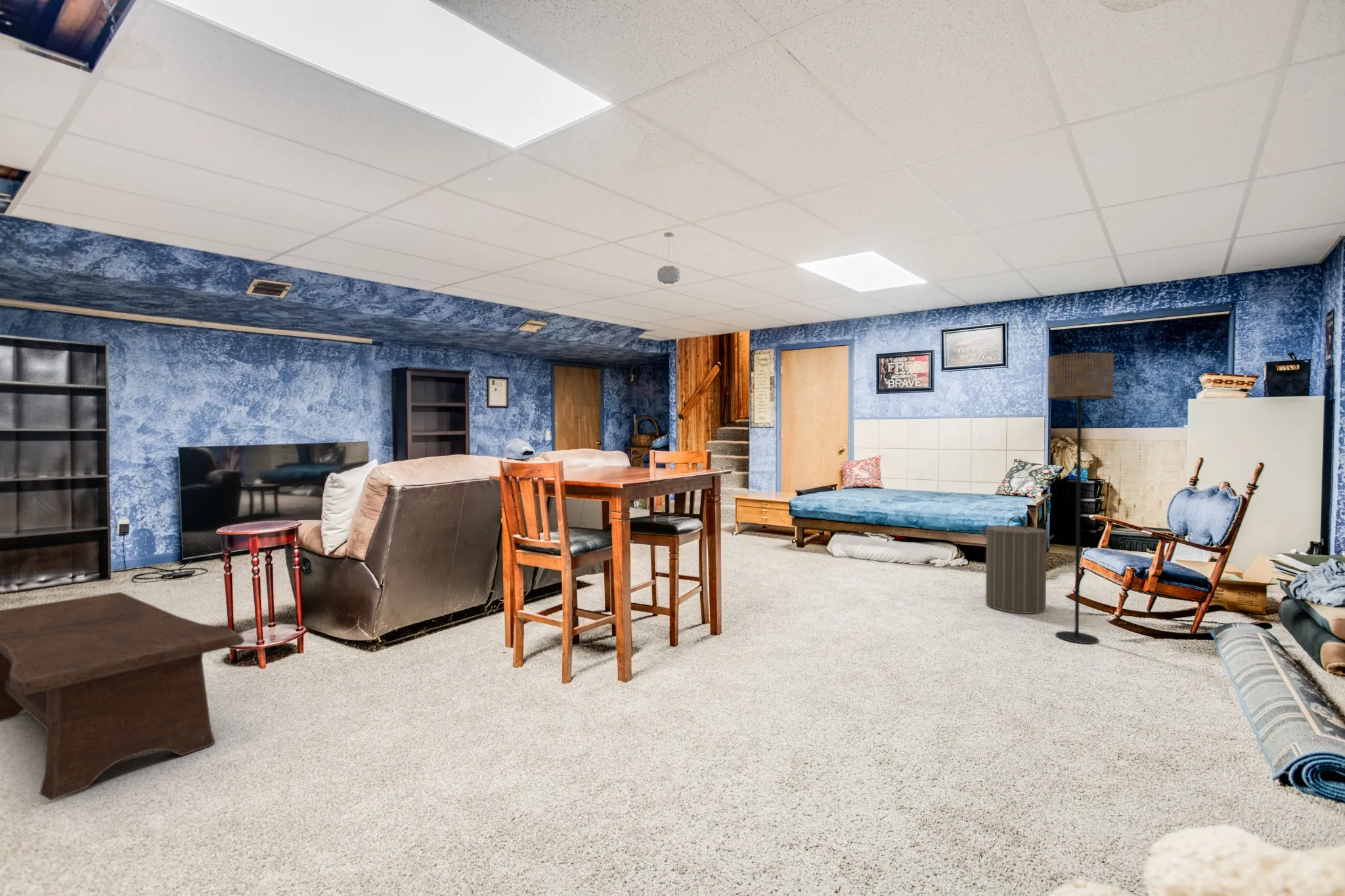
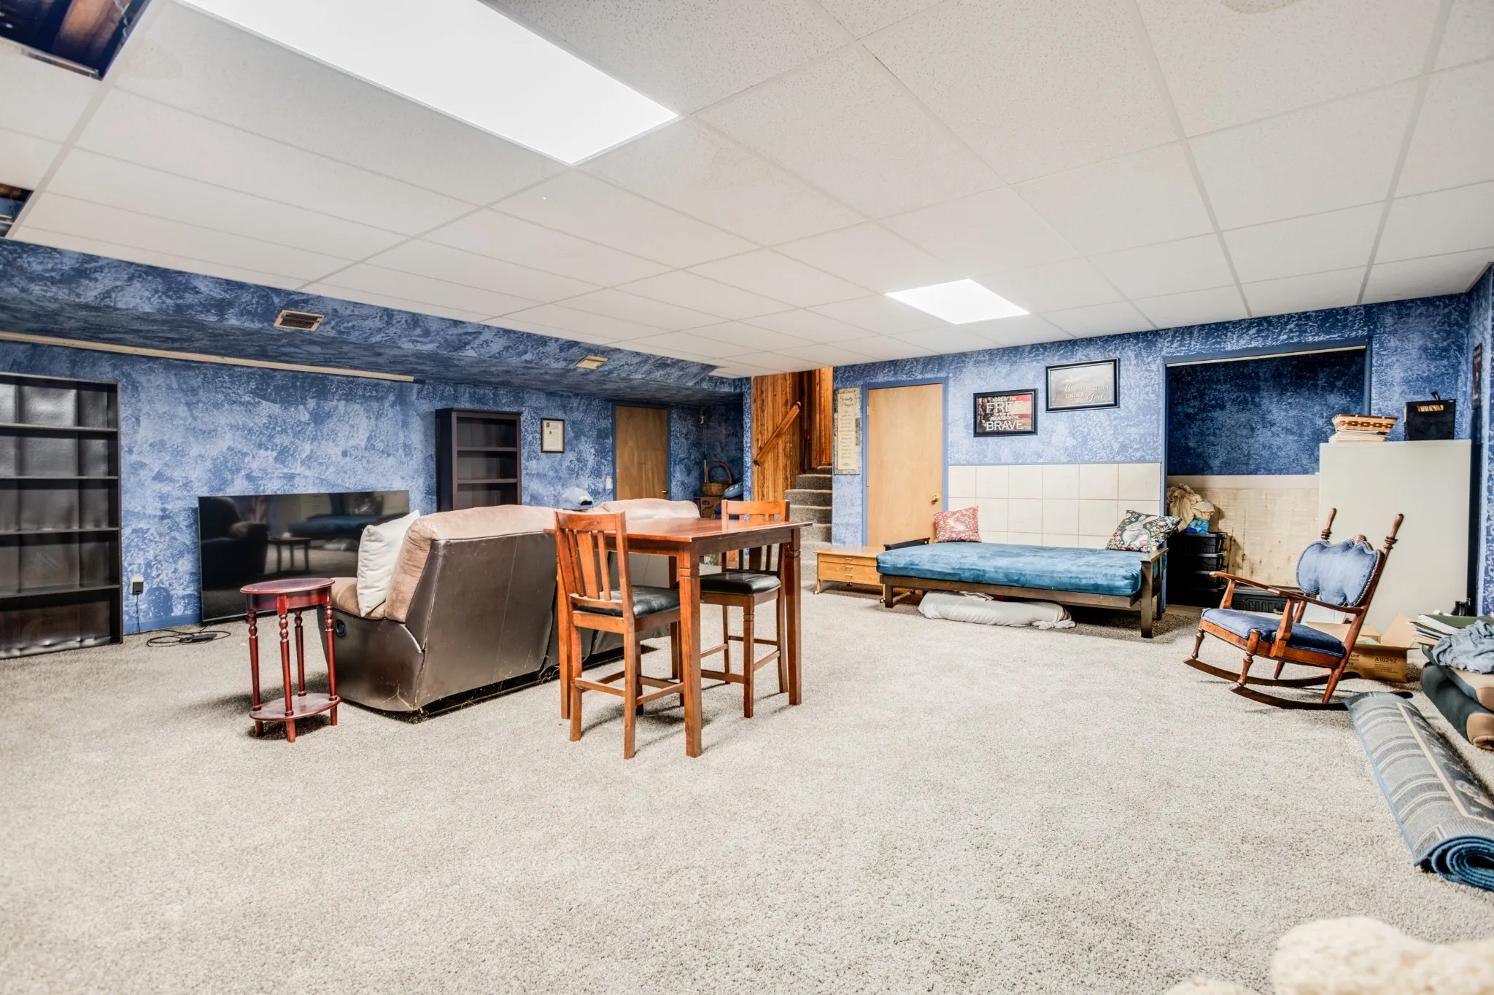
- laundry hamper [979,516,1055,614]
- floor lamp [1047,351,1114,644]
- pendant light [657,232,681,285]
- coffee table [0,591,245,801]
